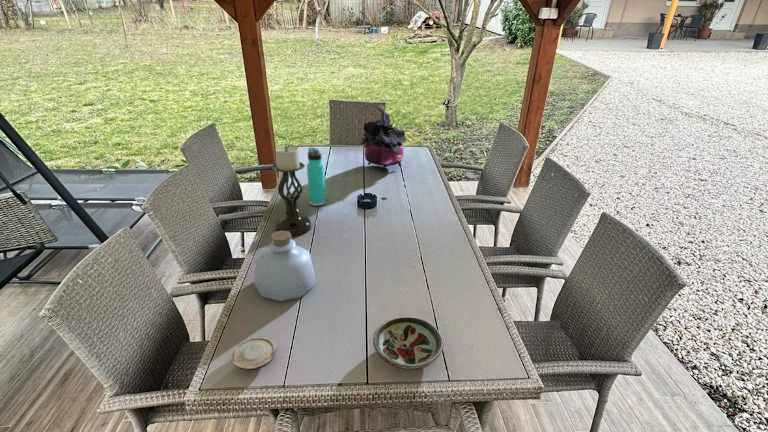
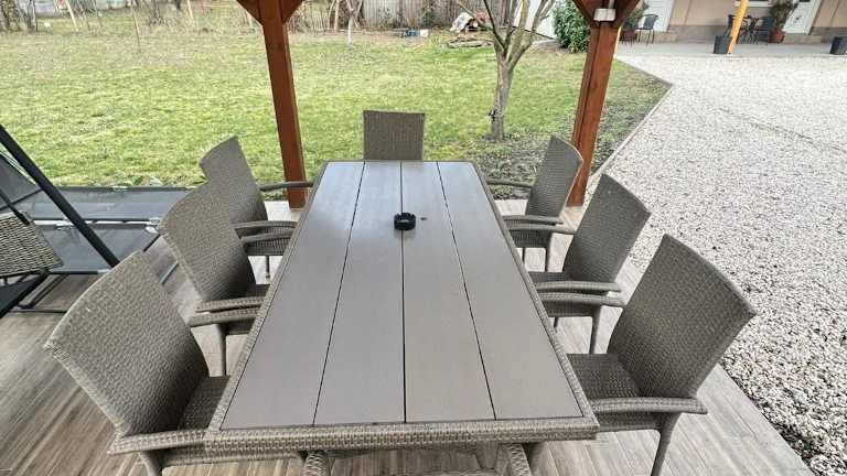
- decorative bowl [372,316,445,371]
- potted plant [360,104,408,172]
- candle holder [271,144,313,237]
- thermos bottle [306,147,327,207]
- bottle [253,231,316,302]
- wood slice [231,336,277,372]
